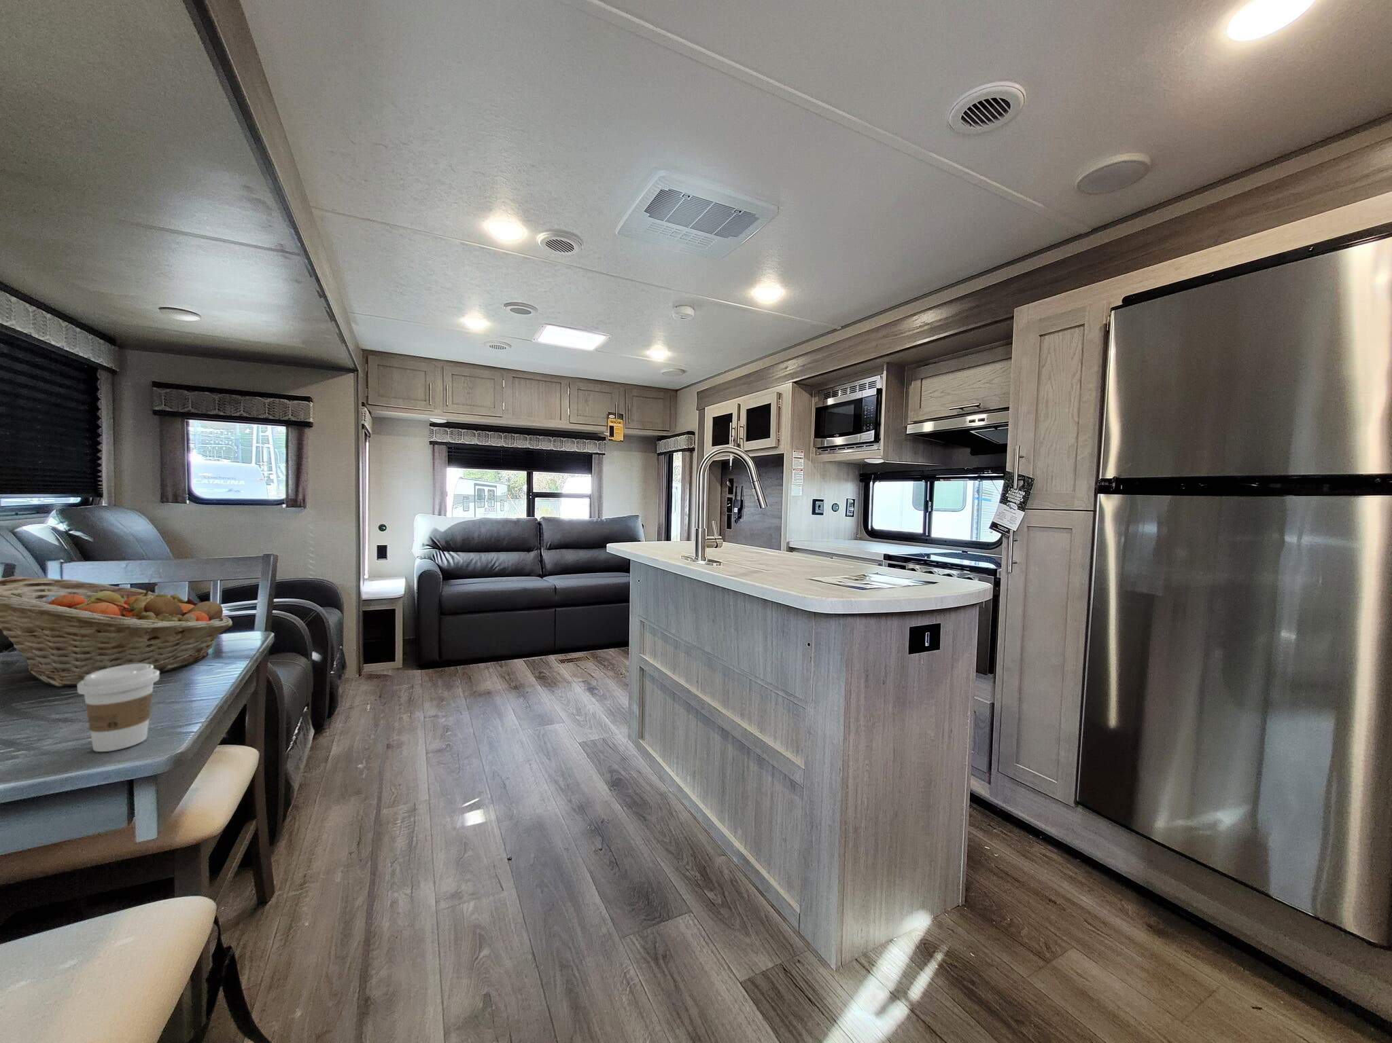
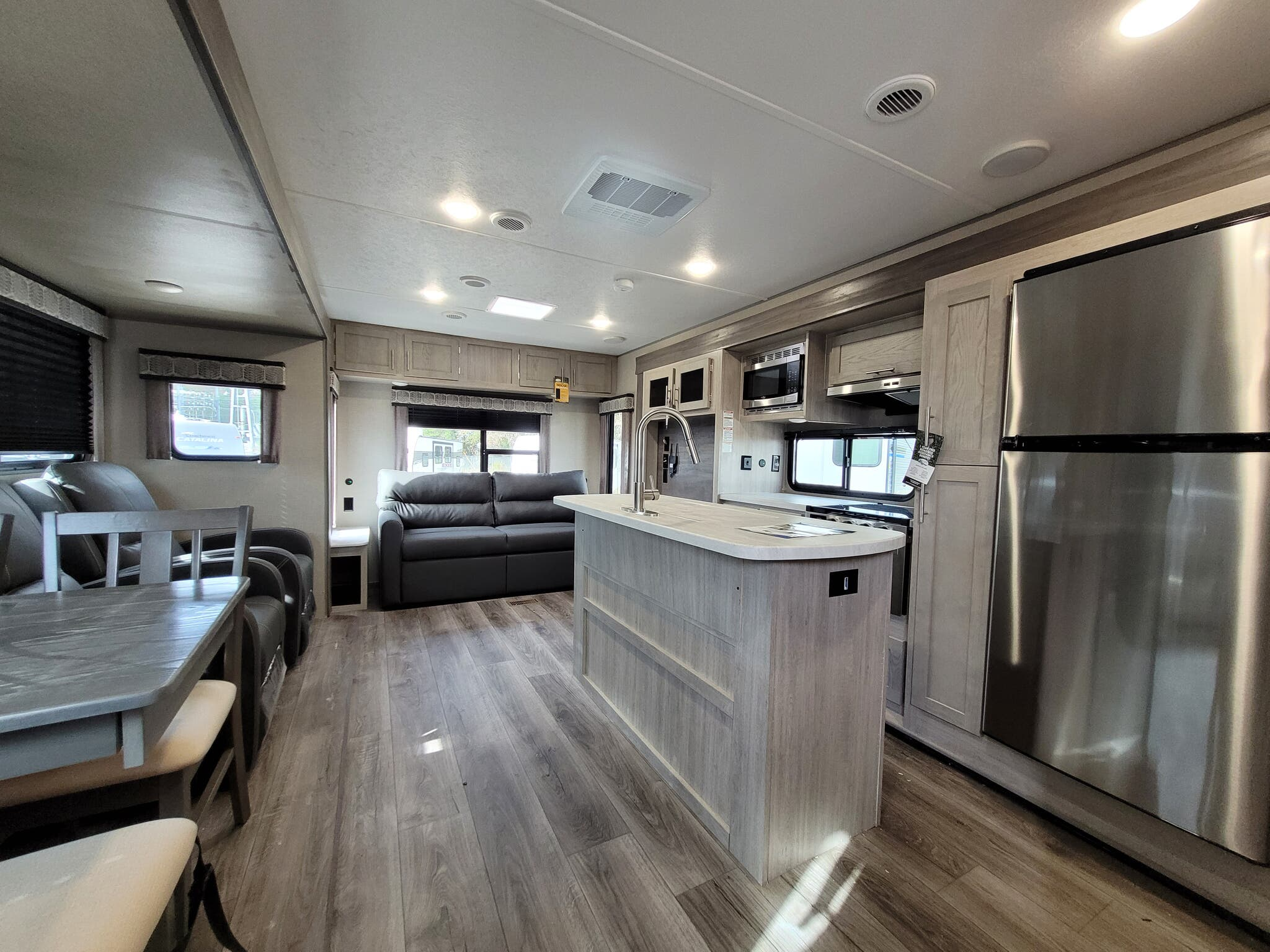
- coffee cup [76,664,160,753]
- fruit basket [0,576,233,687]
